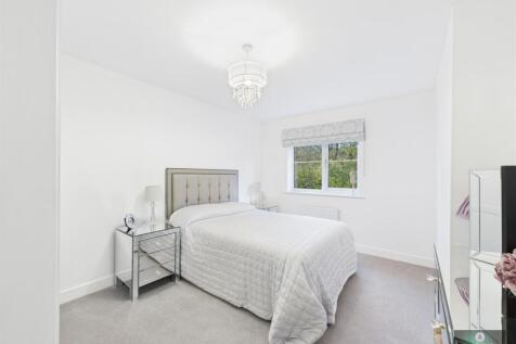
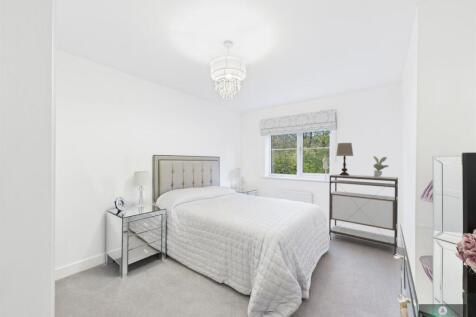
+ table lamp [335,142,354,176]
+ shelving unit [328,173,399,256]
+ potted plant [372,155,390,177]
